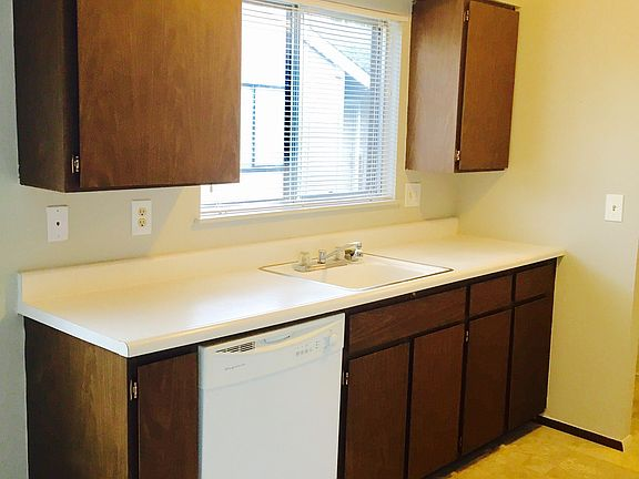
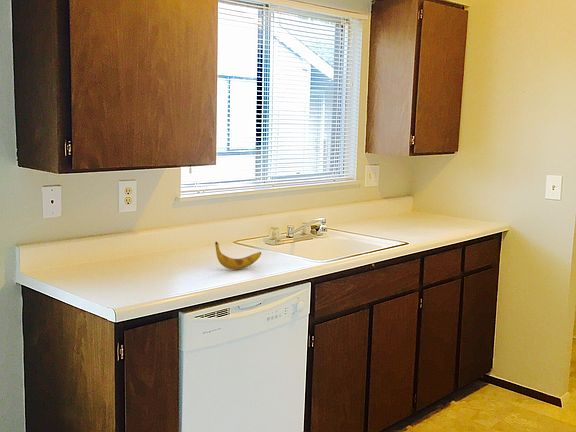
+ banana [214,241,262,270]
